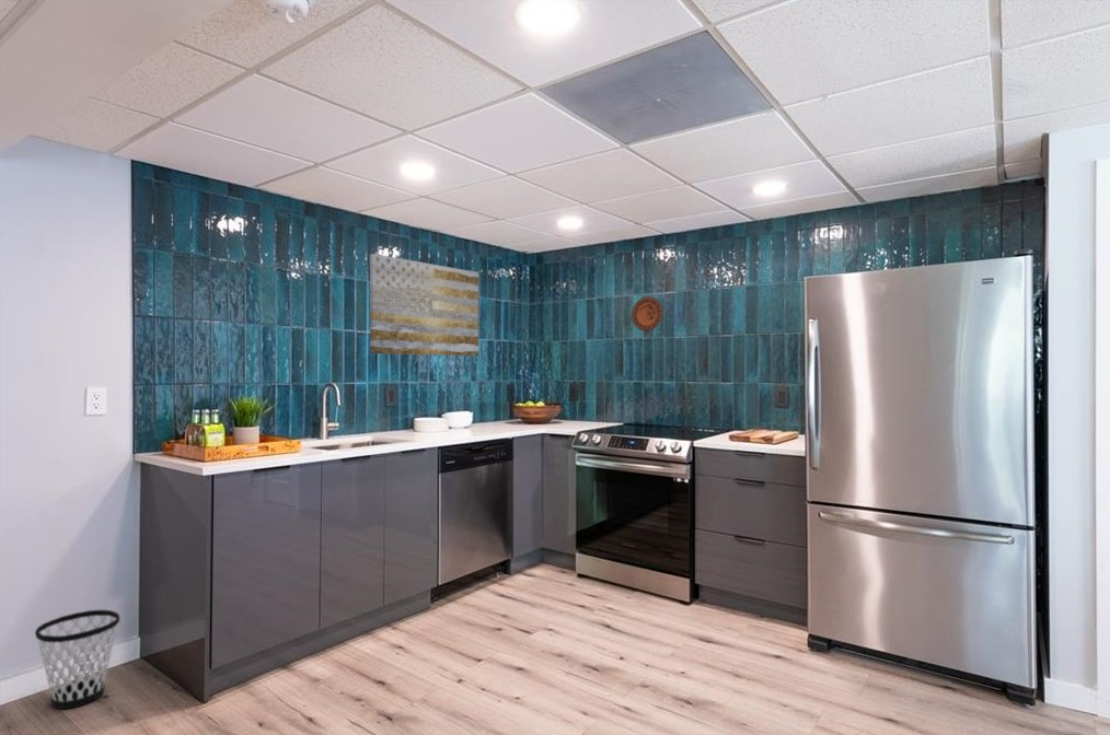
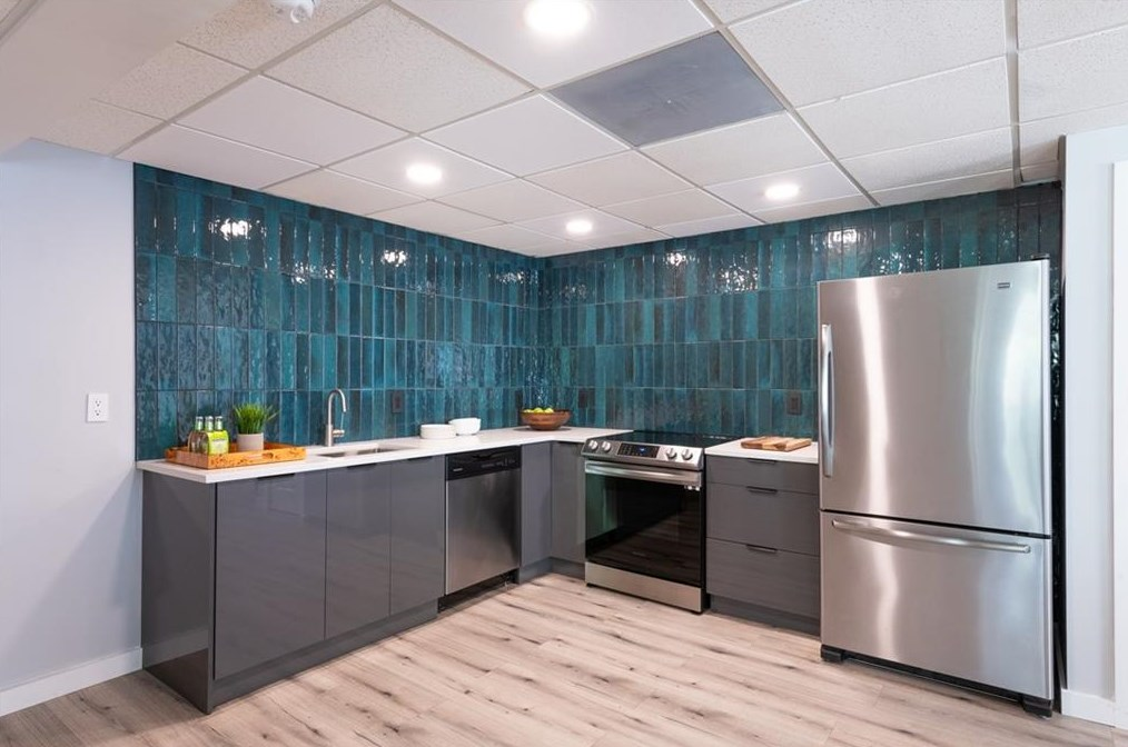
- decorative plate [631,295,663,332]
- wastebasket [34,609,122,710]
- wall art [369,253,479,357]
